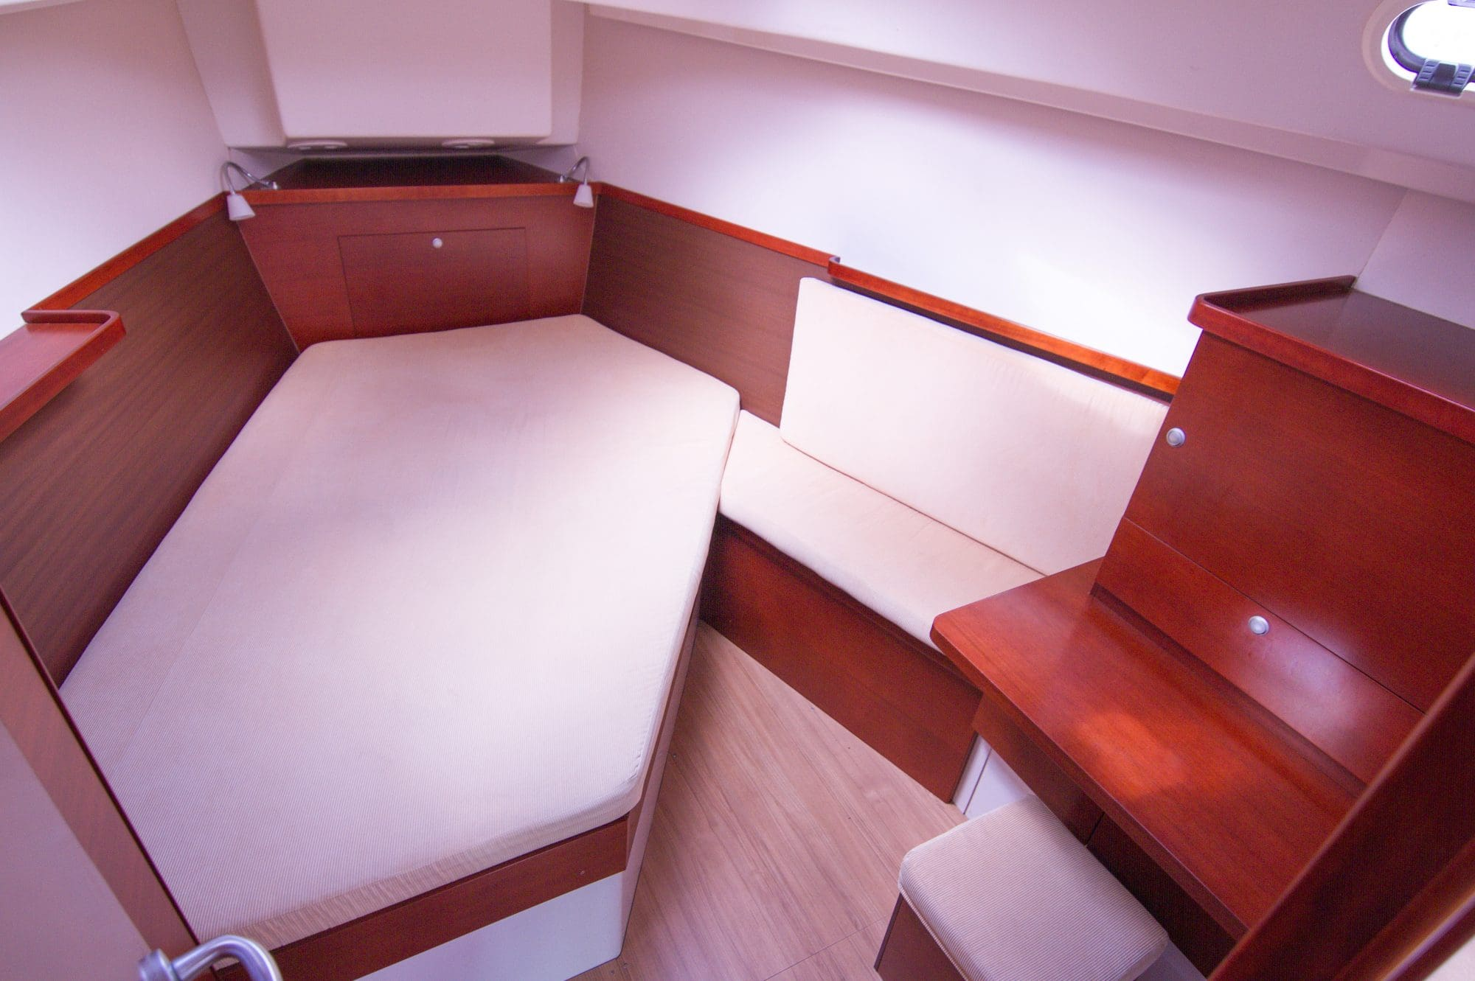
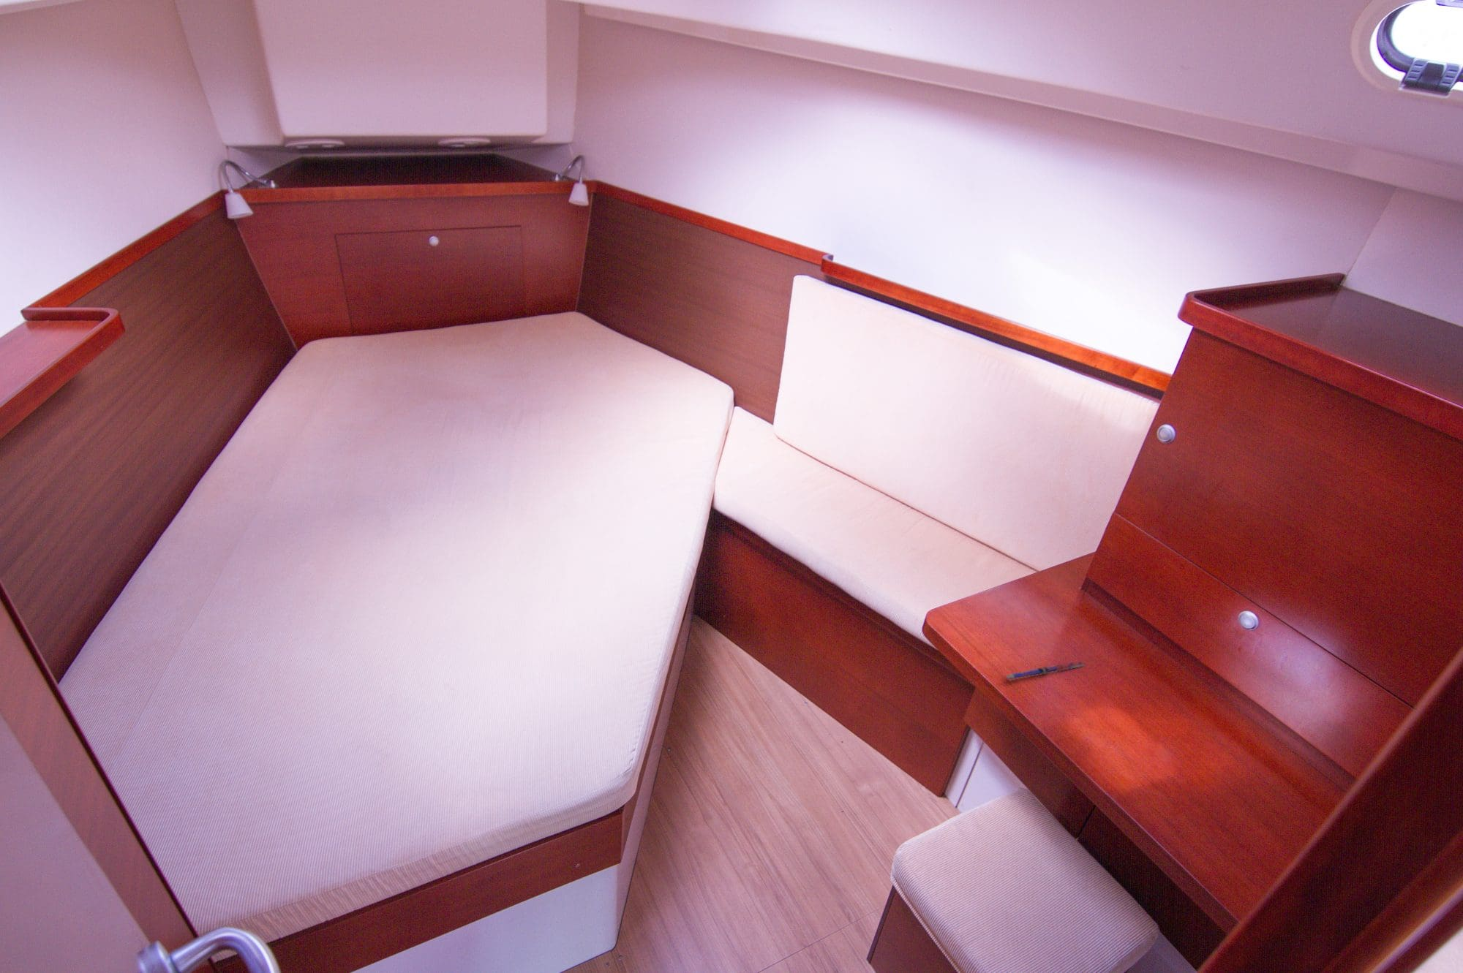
+ pen [1004,660,1085,681]
